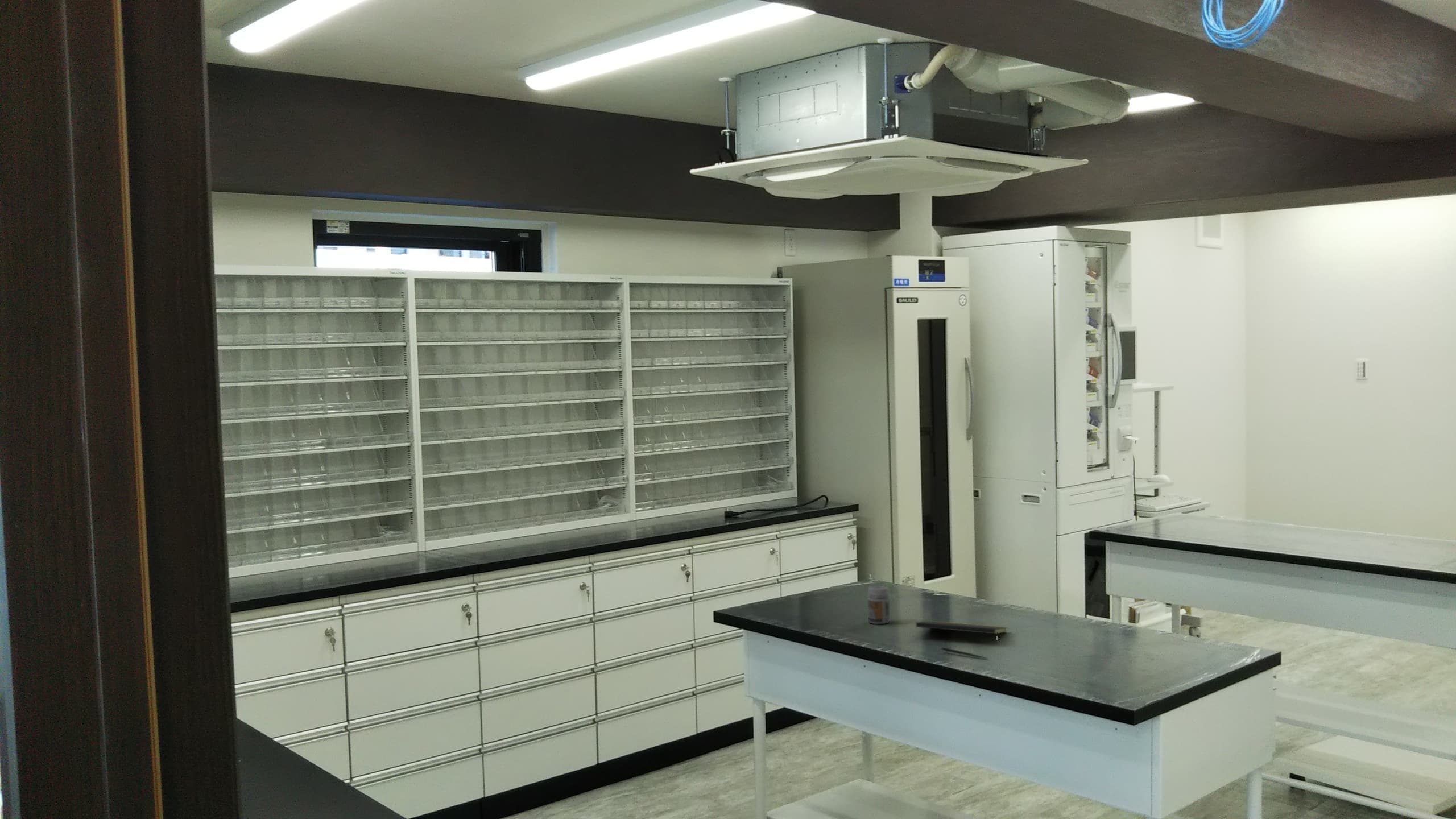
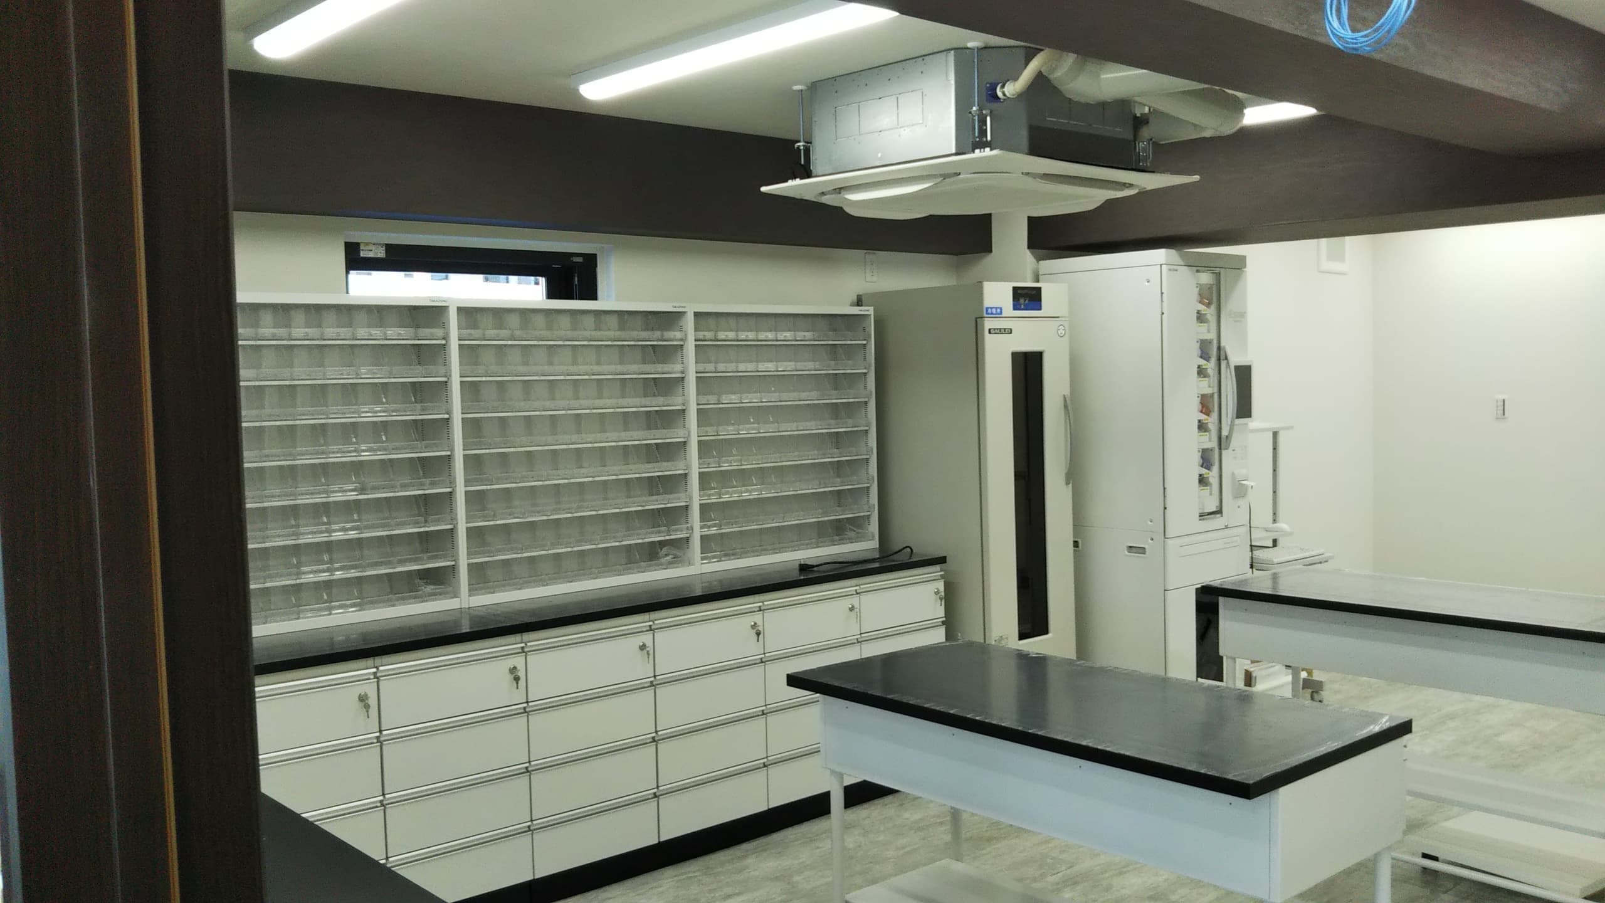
- pen [941,647,990,660]
- notepad [916,621,1008,646]
- medicine [867,585,890,624]
